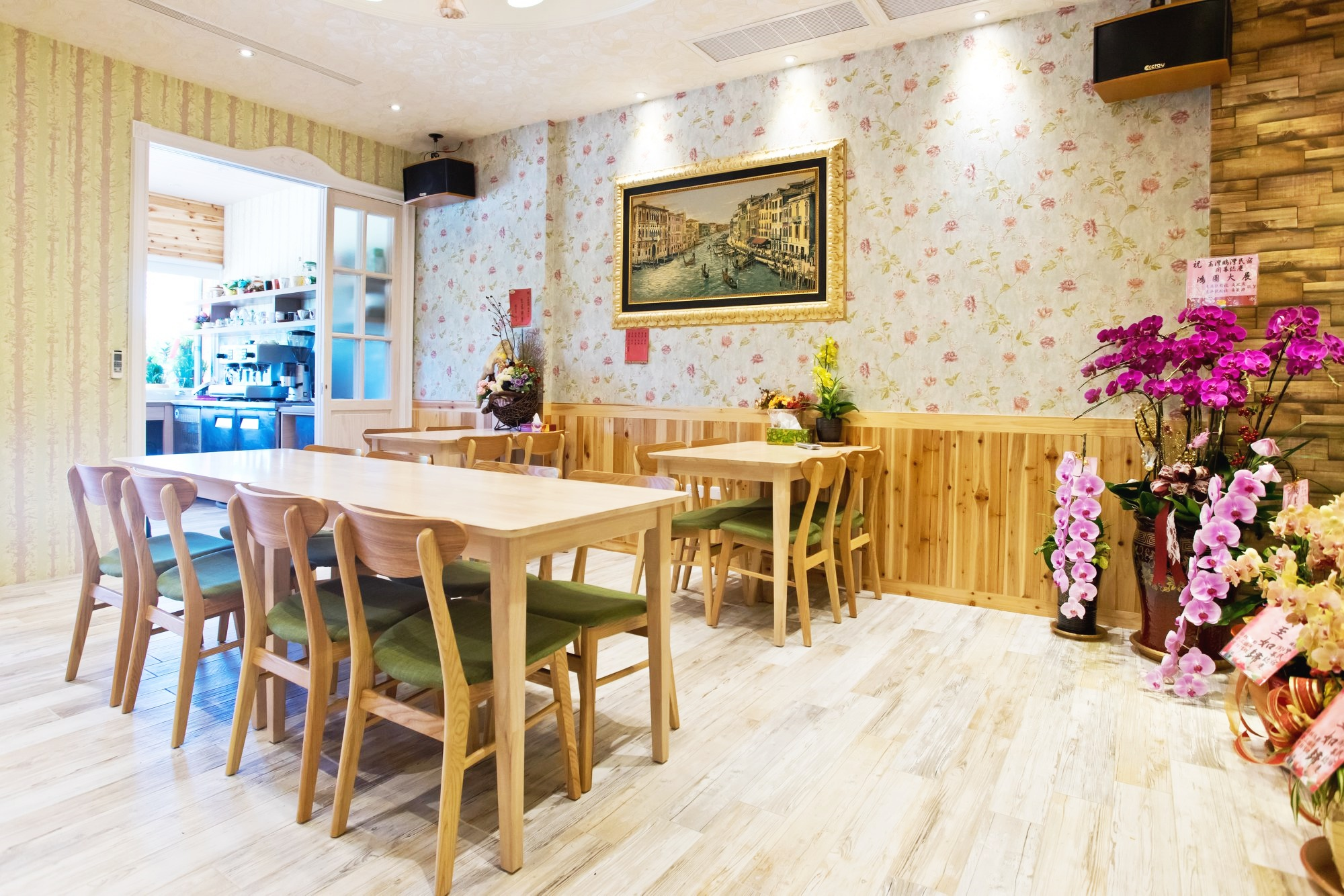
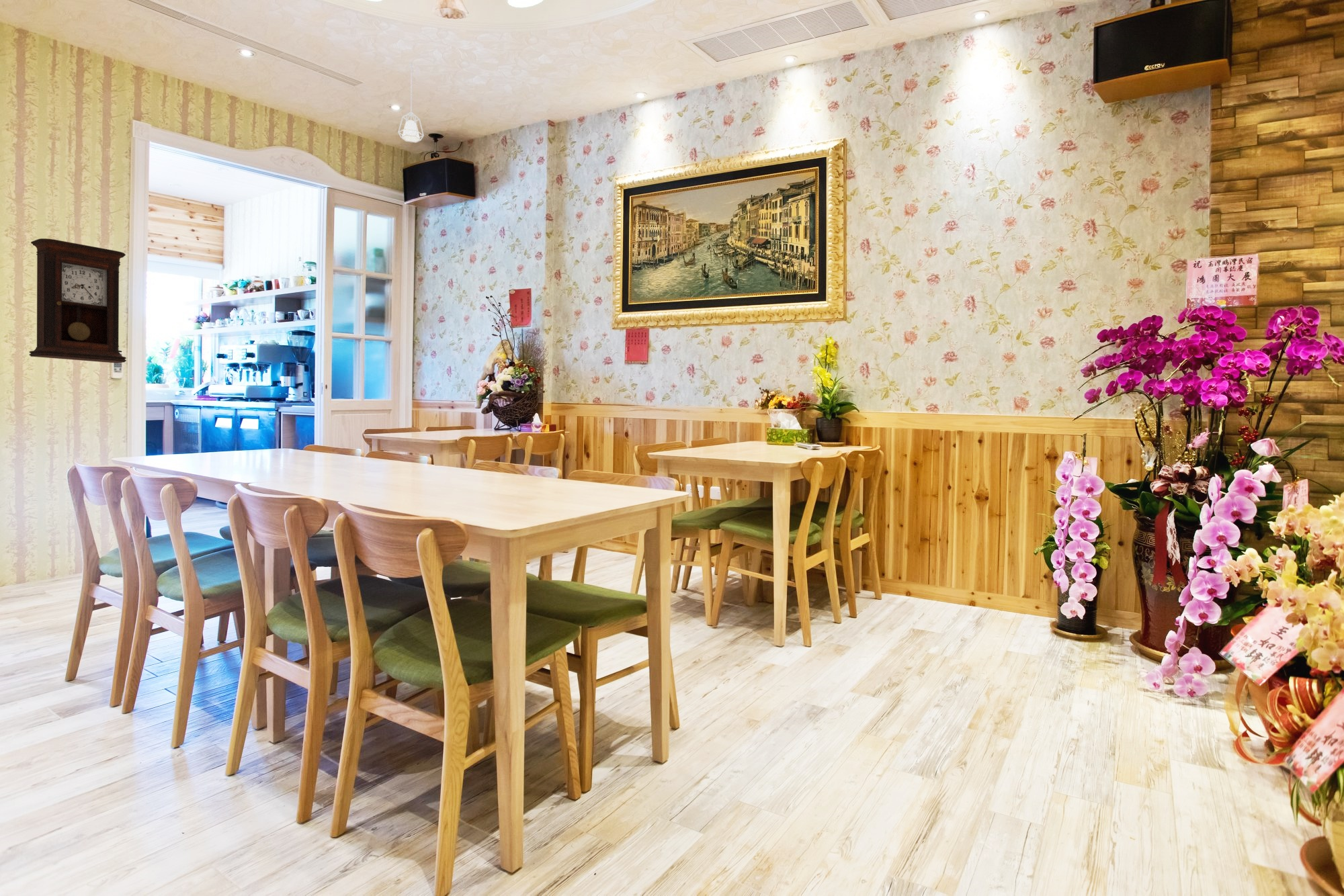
+ pendulum clock [29,238,127,364]
+ pendant lamp [397,63,425,143]
